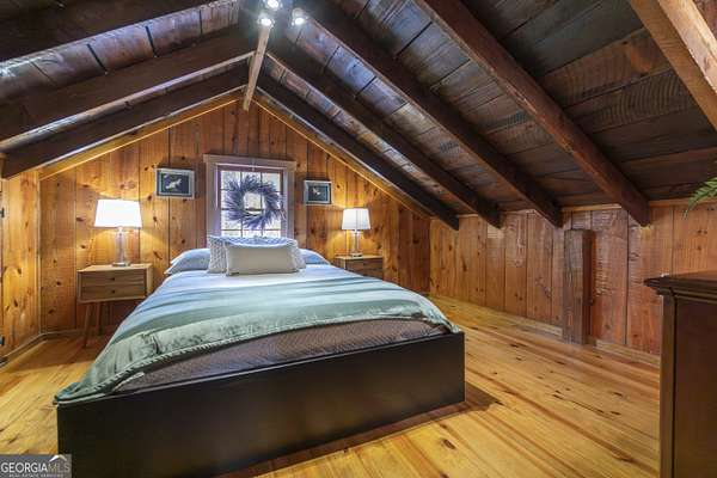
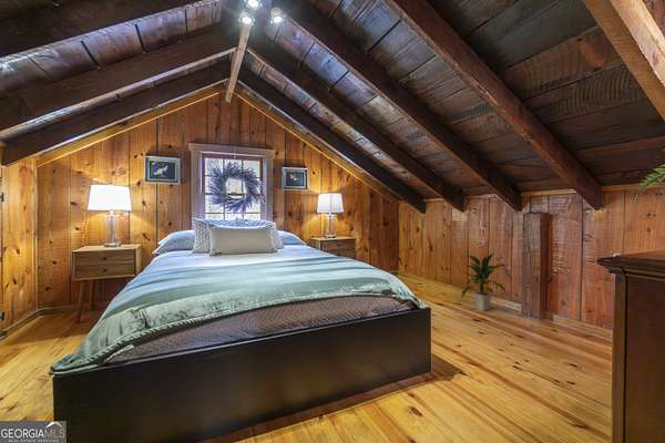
+ indoor plant [460,253,510,312]
